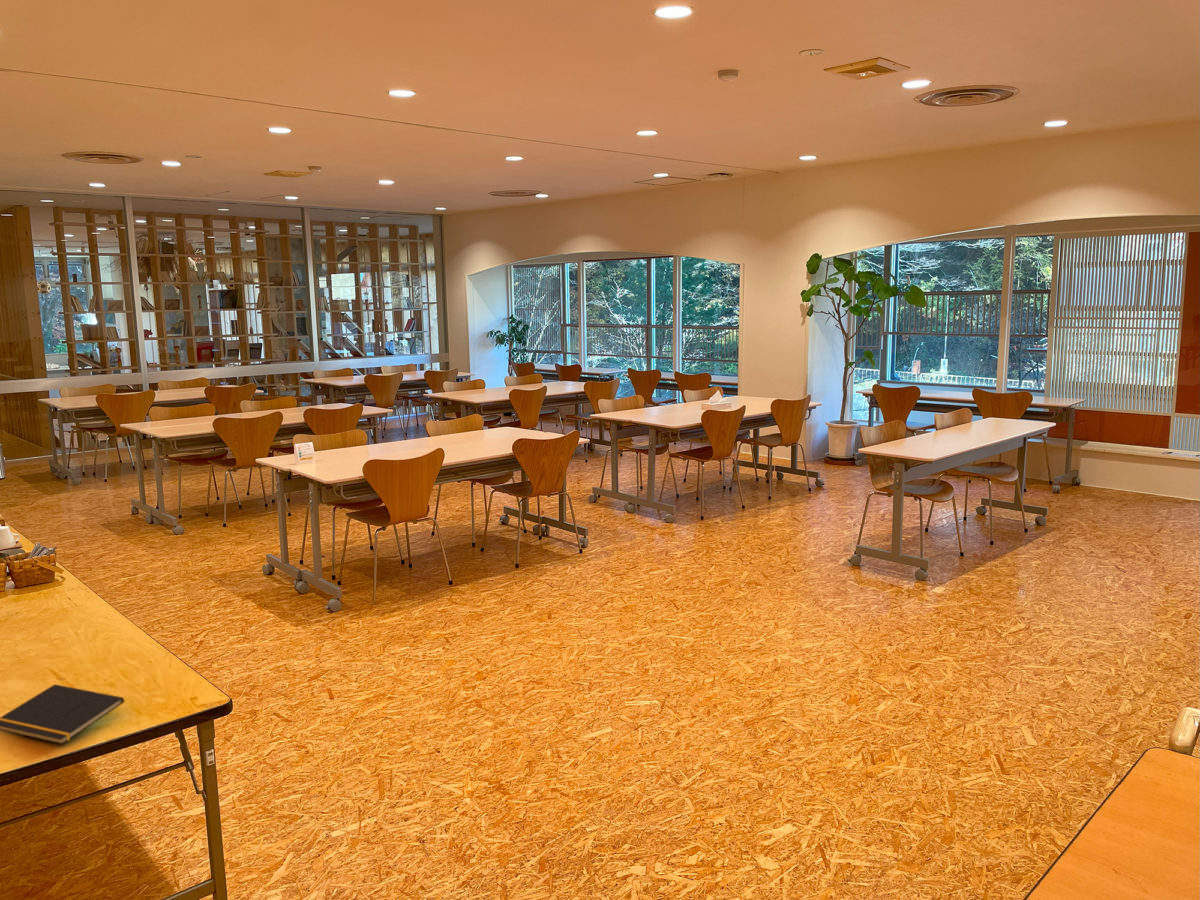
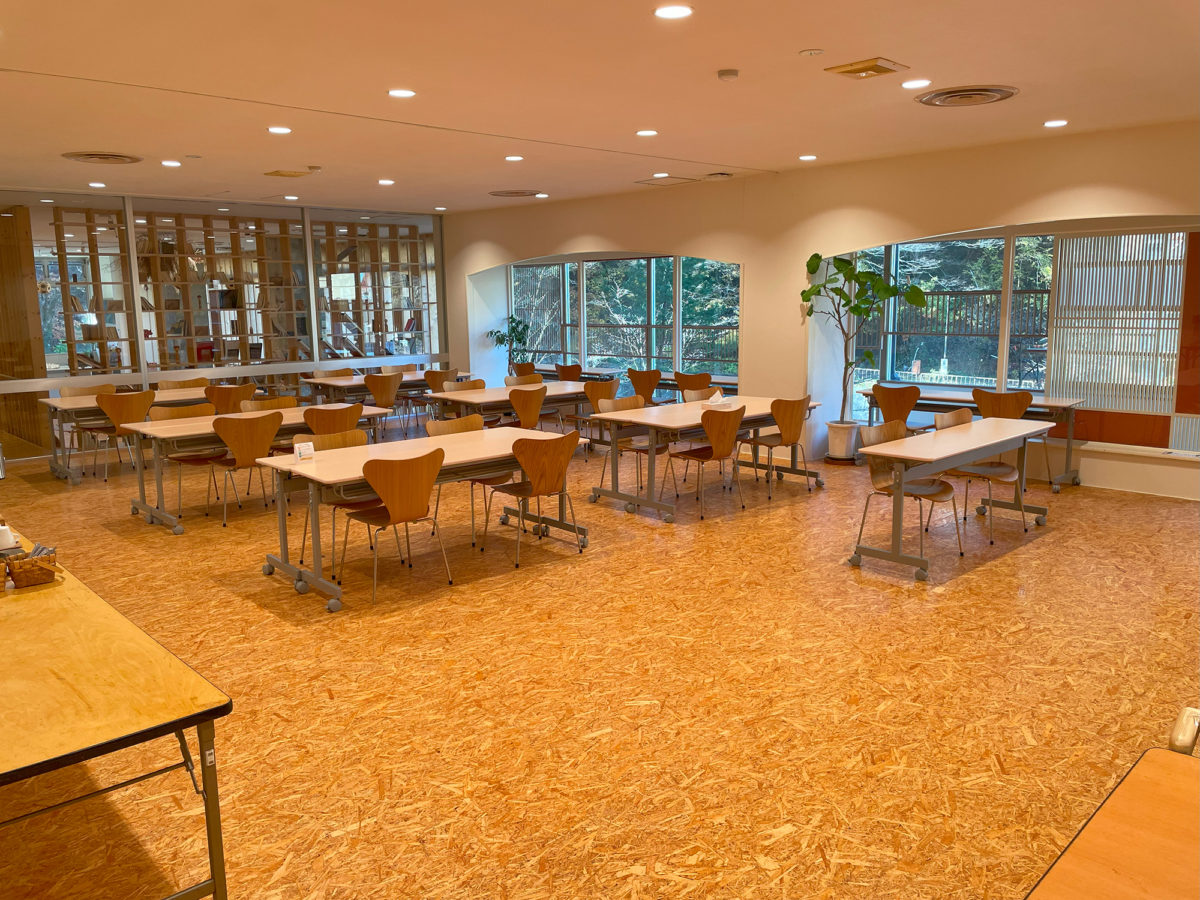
- notepad [0,683,125,745]
